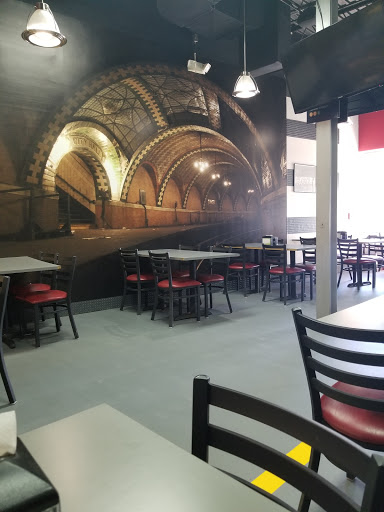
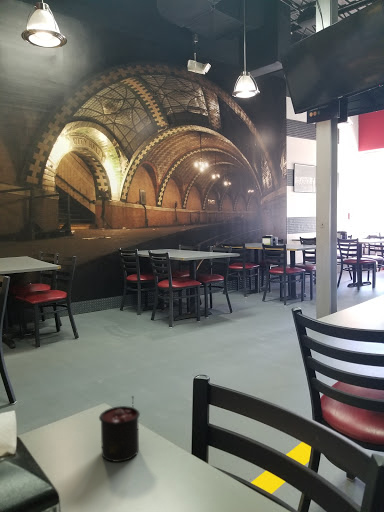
+ candle [98,395,141,463]
